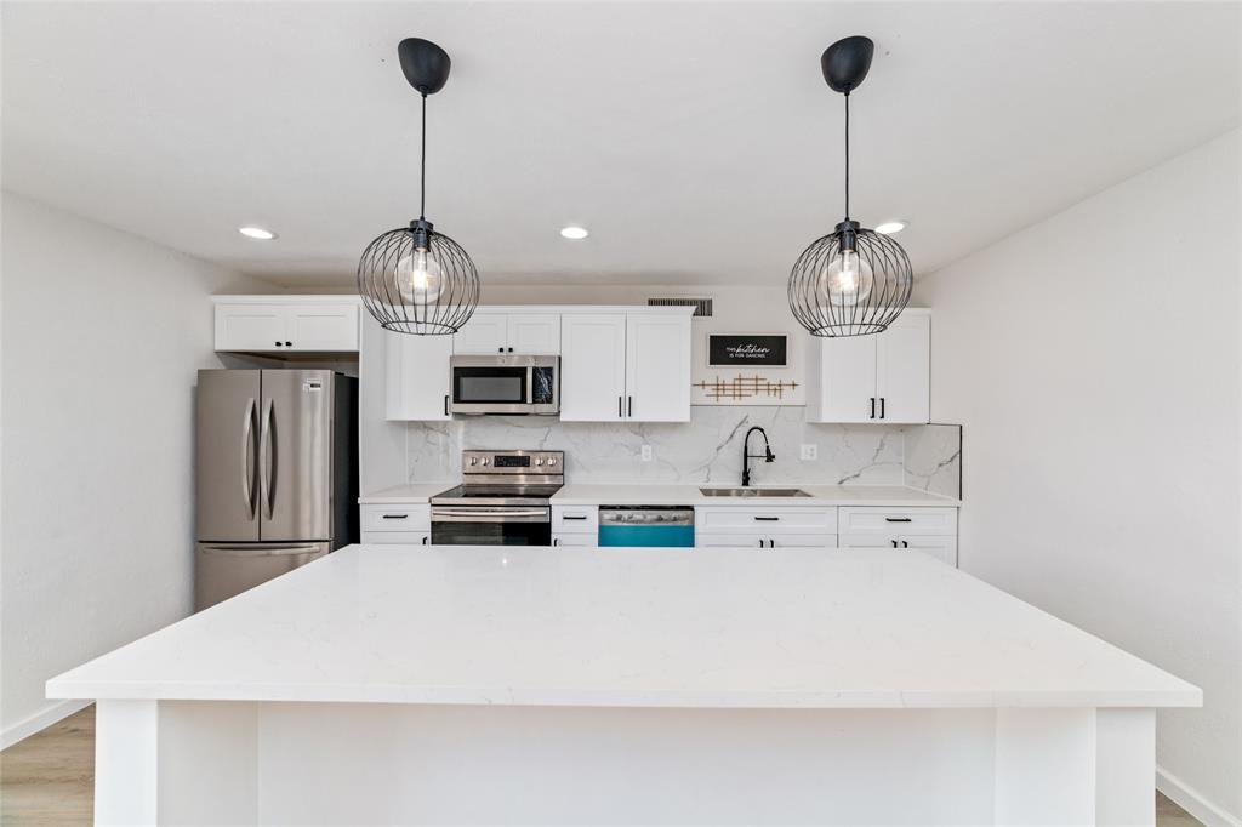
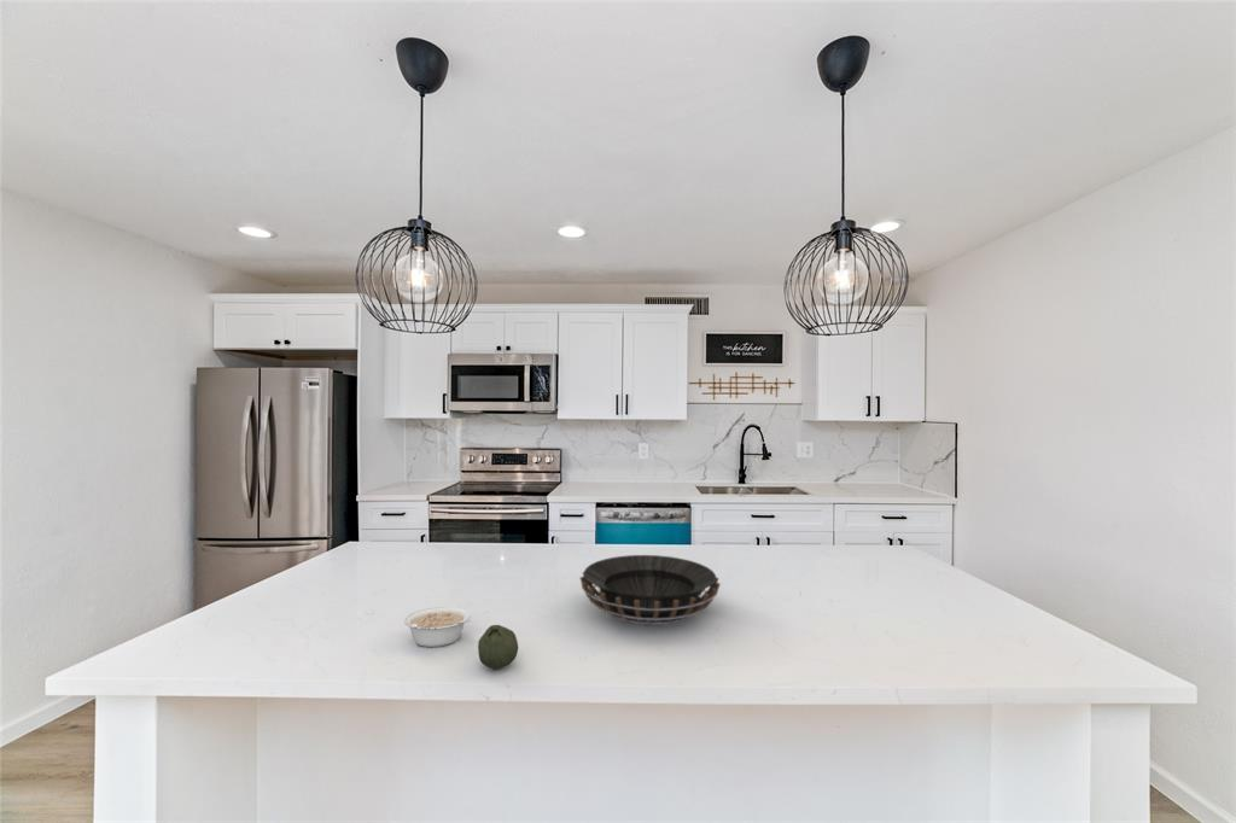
+ decorative bowl [579,554,722,625]
+ legume [403,606,472,648]
+ fruit [477,624,519,671]
